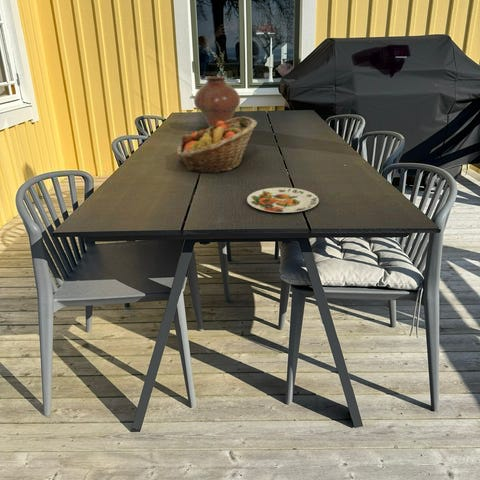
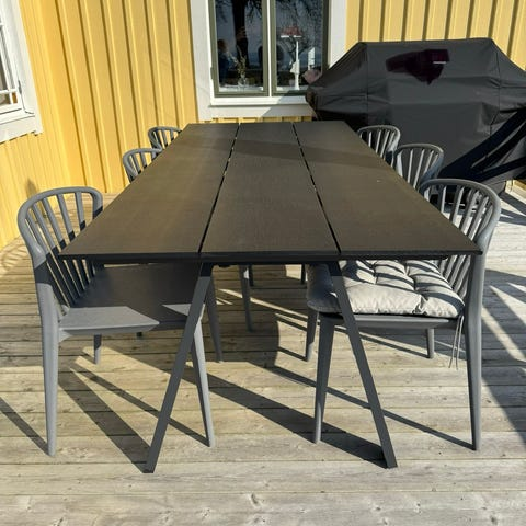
- plate [246,187,320,214]
- vase [193,75,241,128]
- fruit basket [176,115,258,175]
